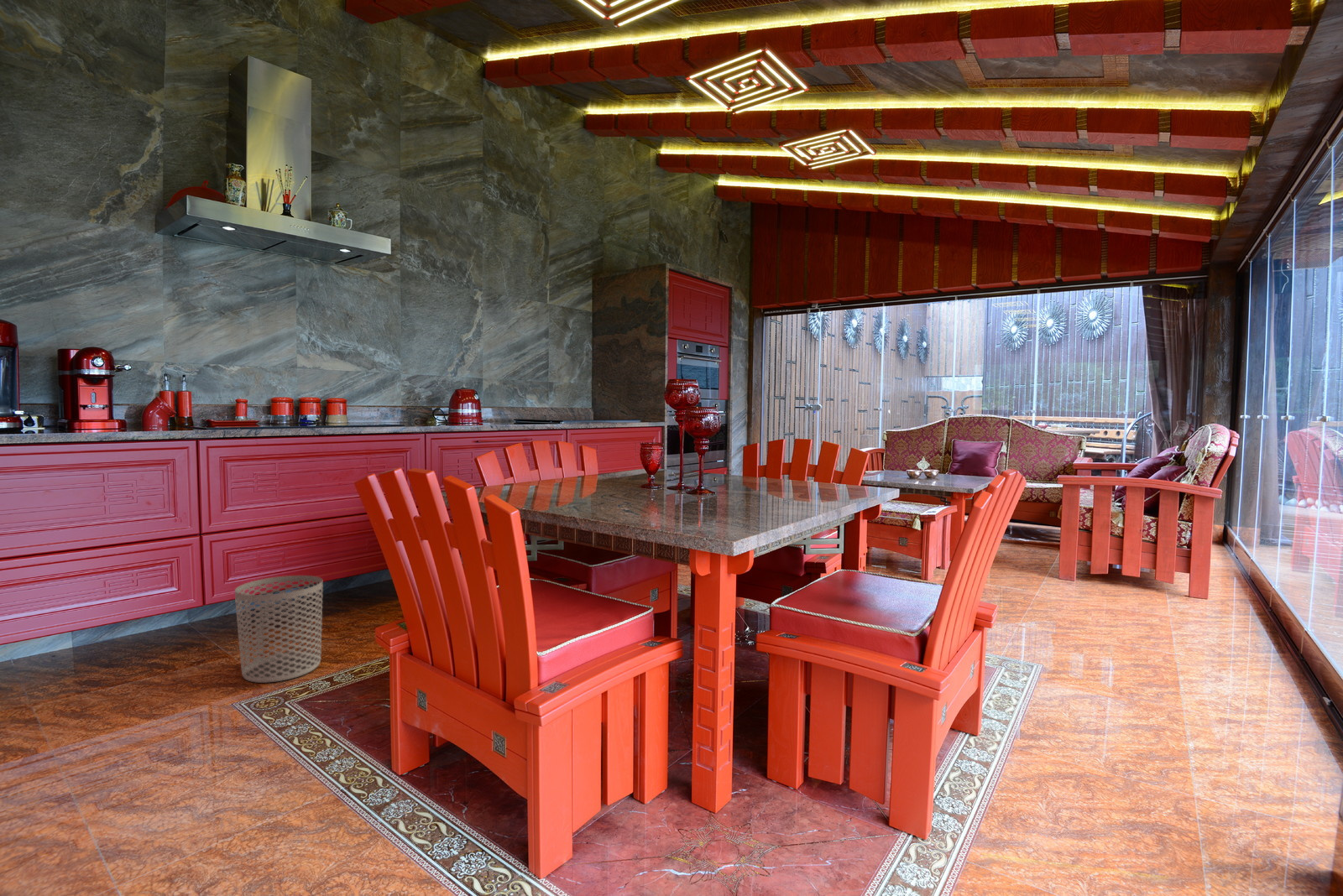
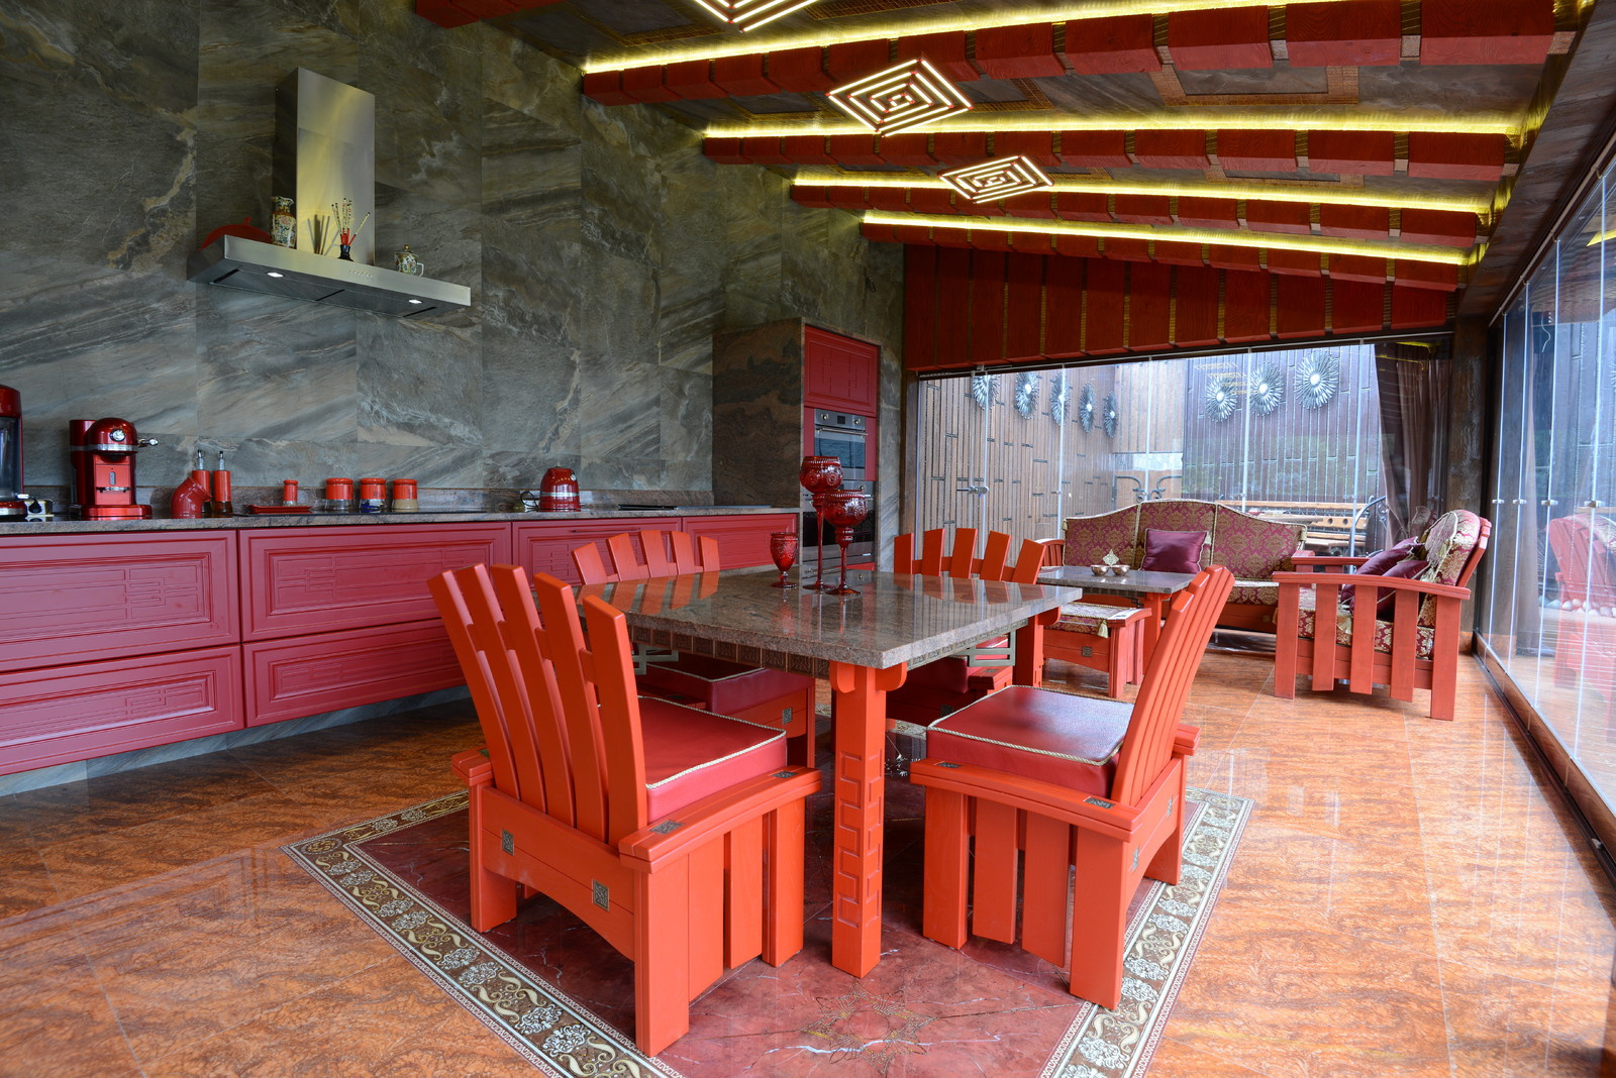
- waste bin [234,575,324,684]
